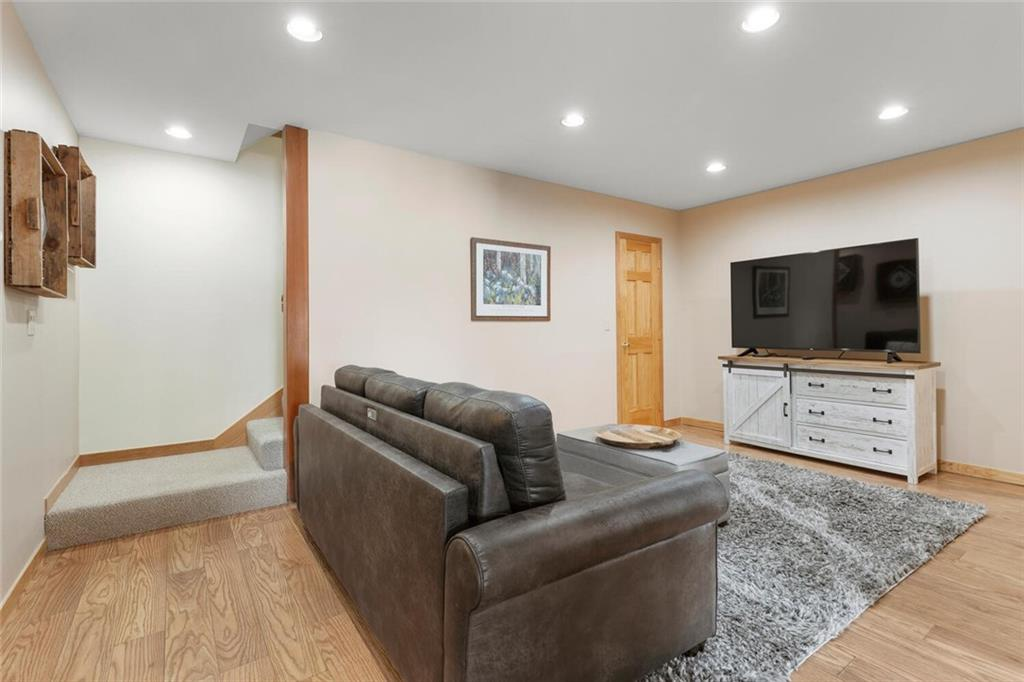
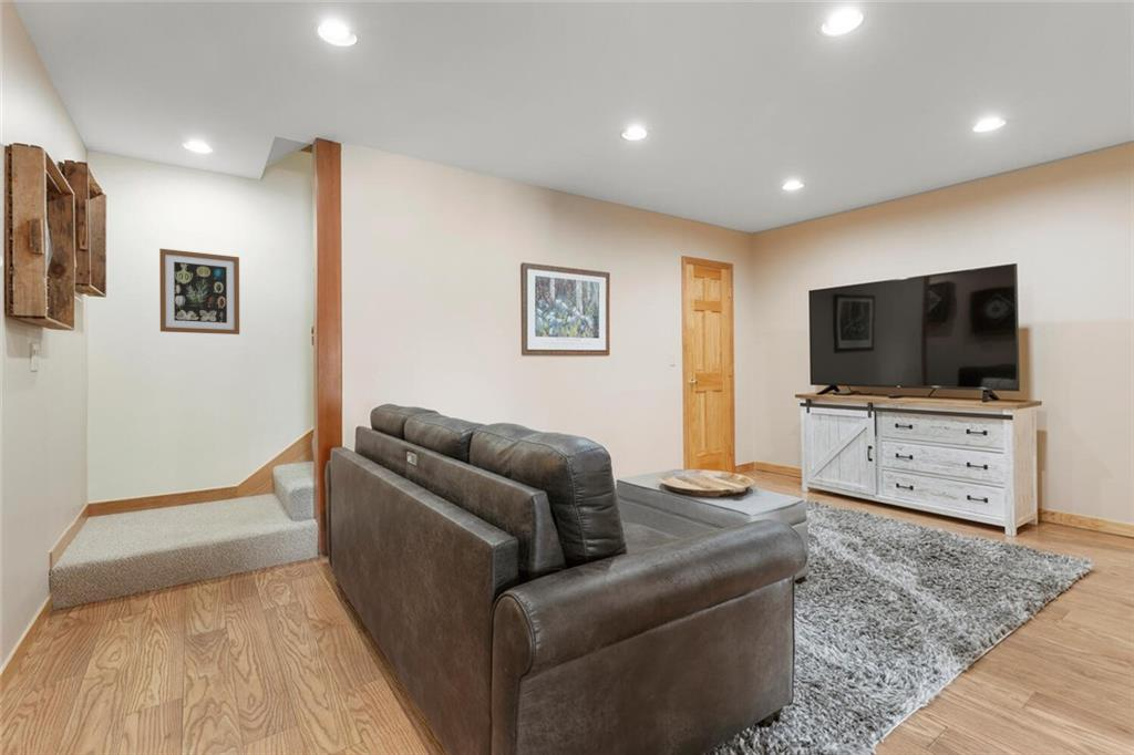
+ wall art [158,248,240,335]
